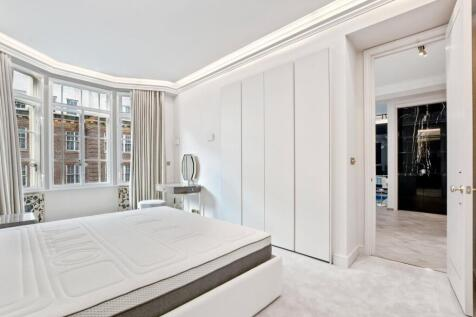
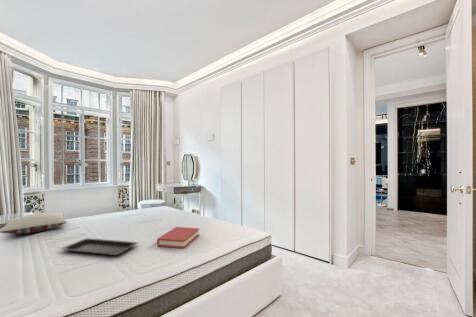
+ hardback book [156,226,200,249]
+ serving tray [60,237,139,257]
+ pillow [0,212,68,235]
